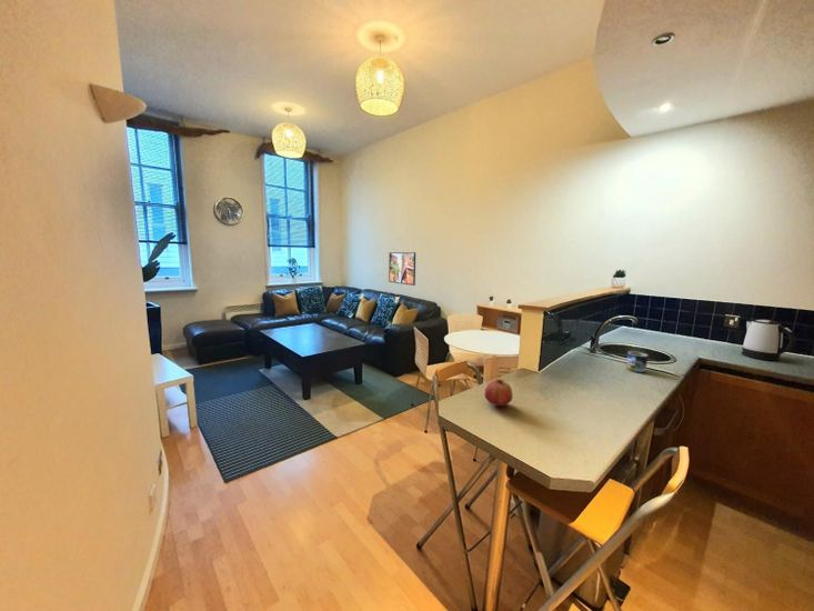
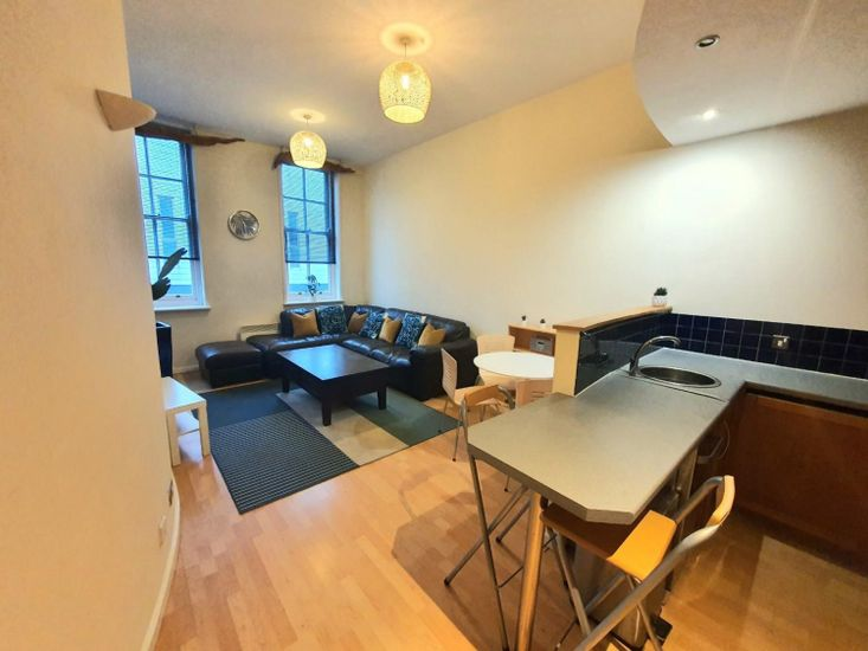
- fruit [483,378,514,407]
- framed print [388,251,416,287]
- kettle [741,319,796,361]
- mug [625,350,649,373]
